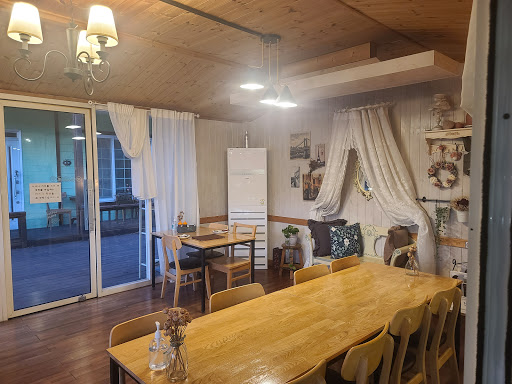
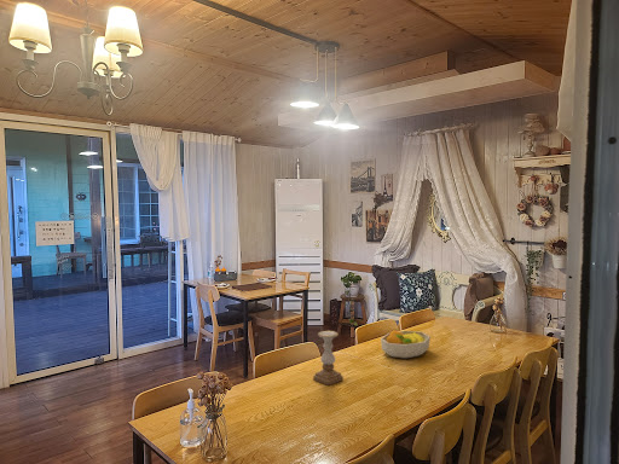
+ candle holder [312,330,345,387]
+ fruit bowl [380,329,432,360]
